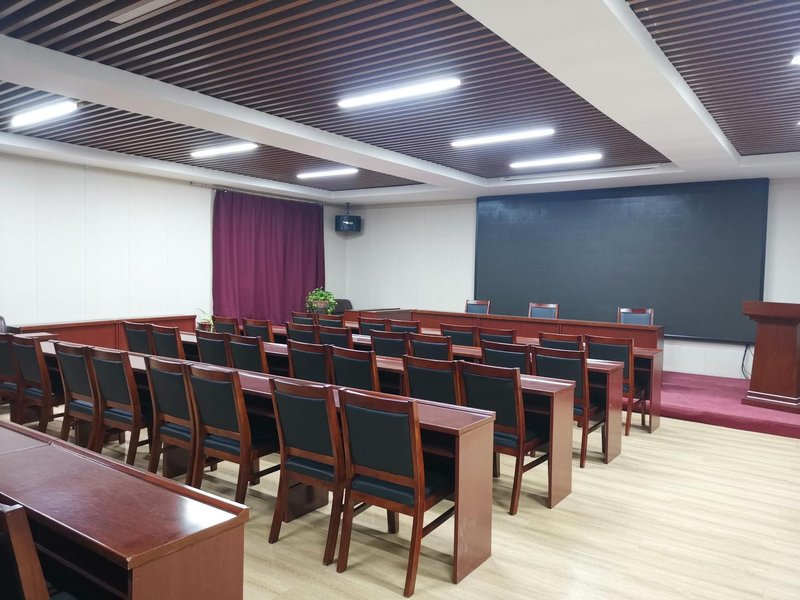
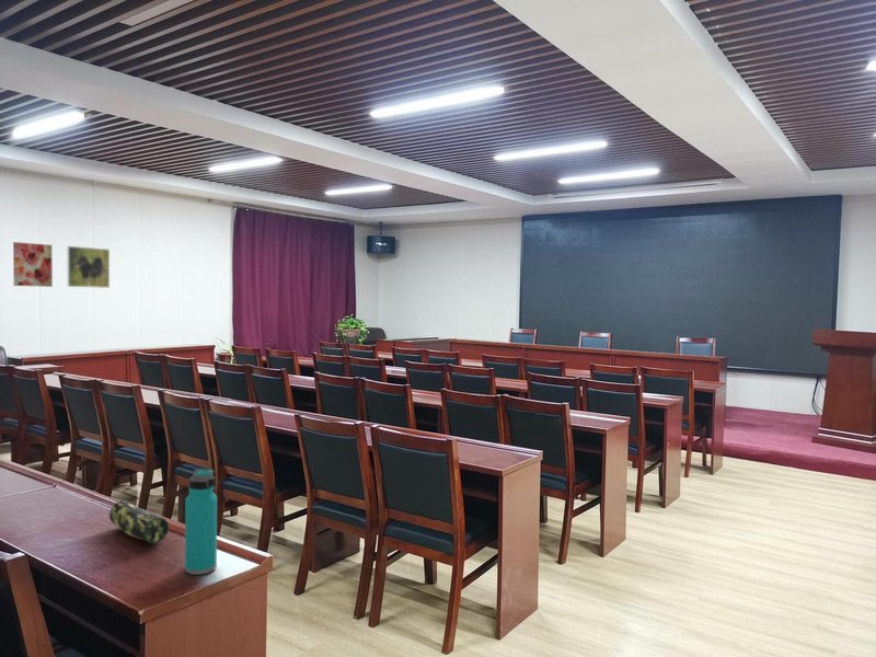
+ pencil case [108,499,170,544]
+ water bottle [184,468,218,576]
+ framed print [67,245,111,289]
+ wall art [12,241,54,288]
